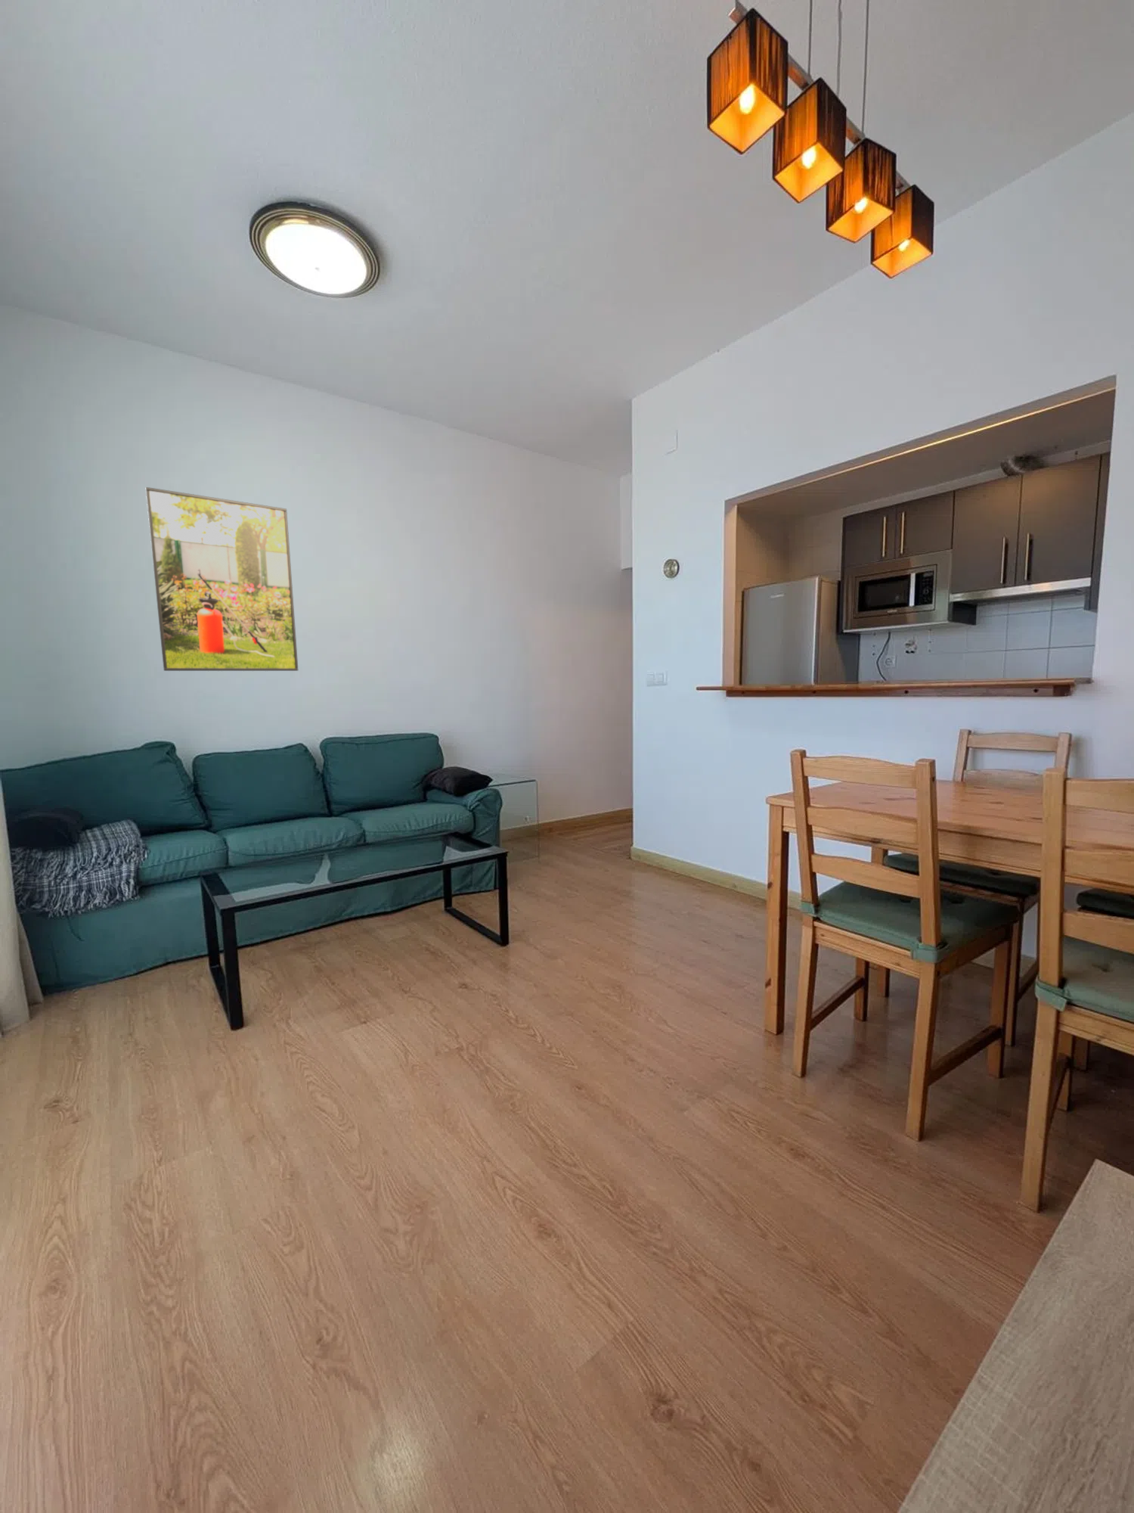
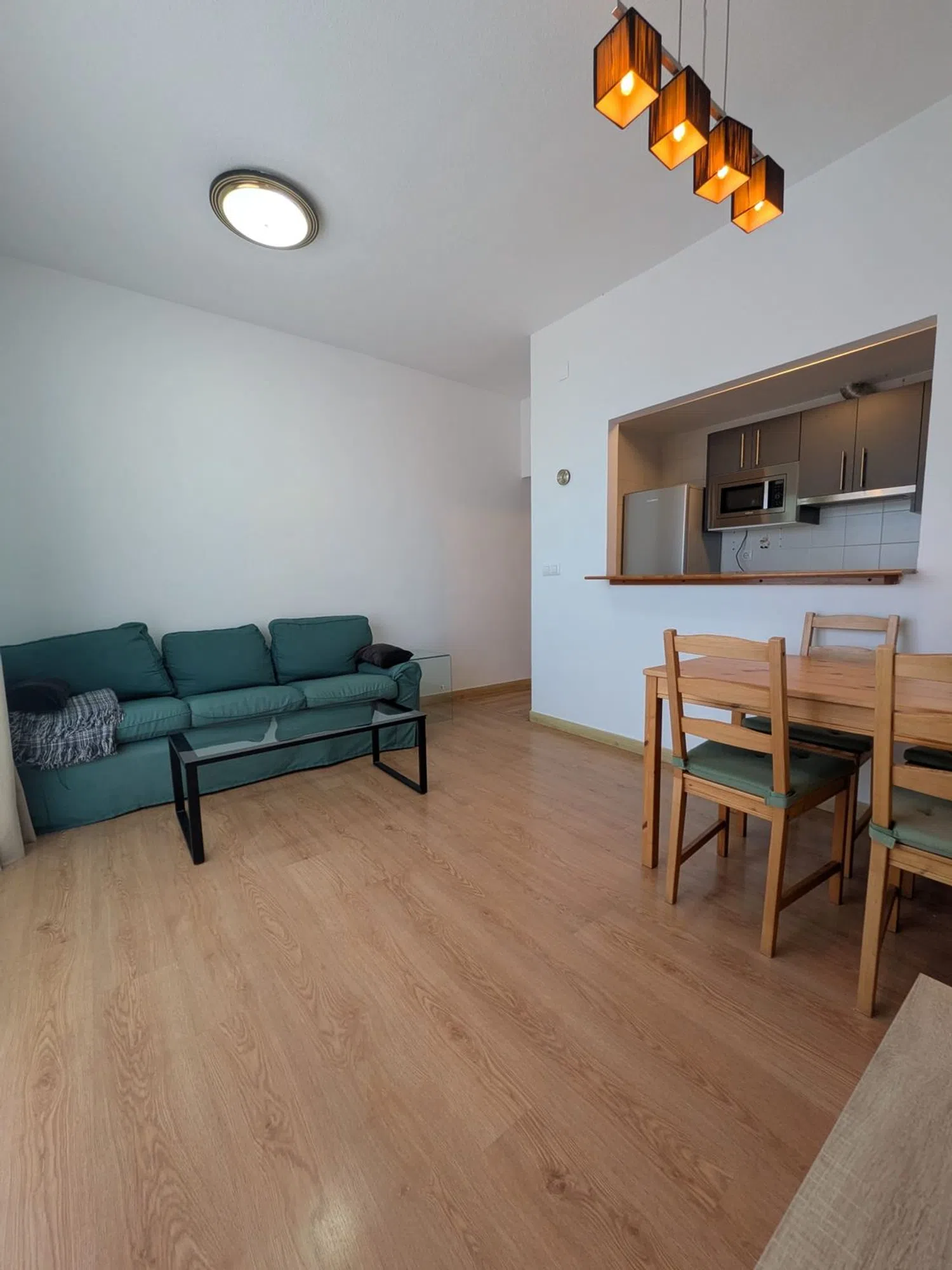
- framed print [145,486,299,672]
